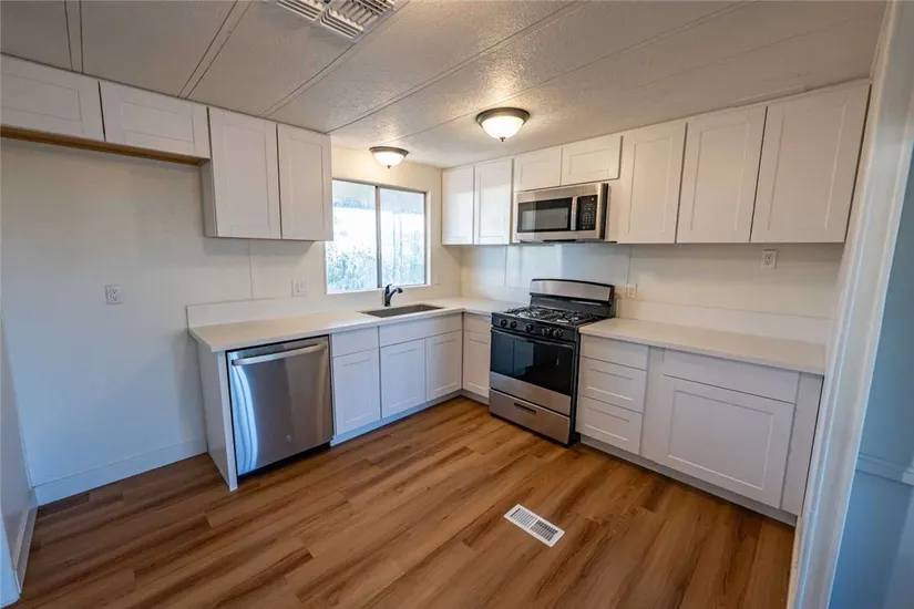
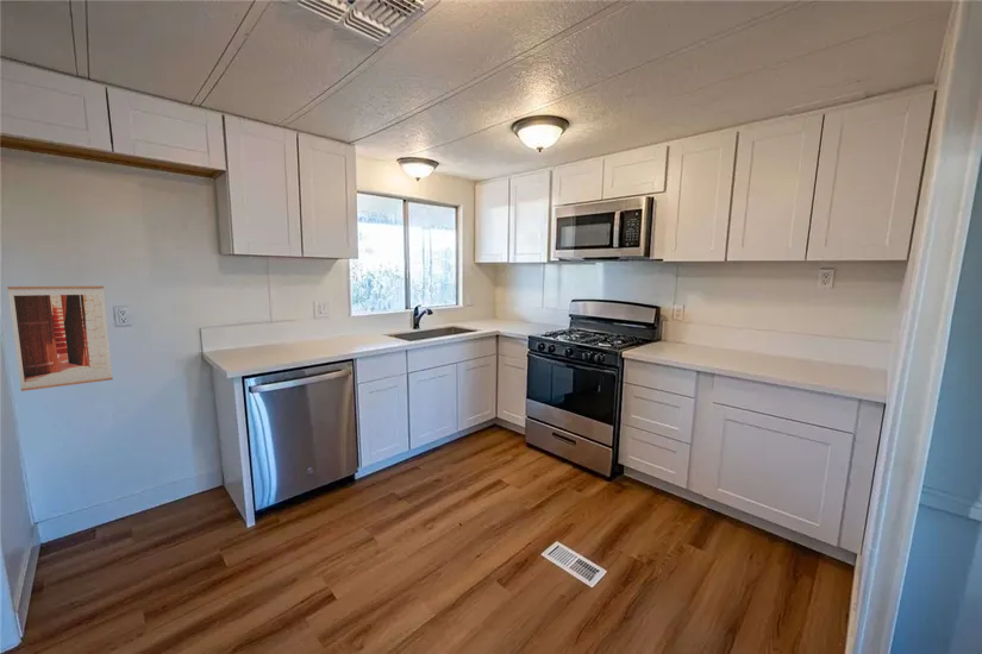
+ wall art [7,285,114,392]
